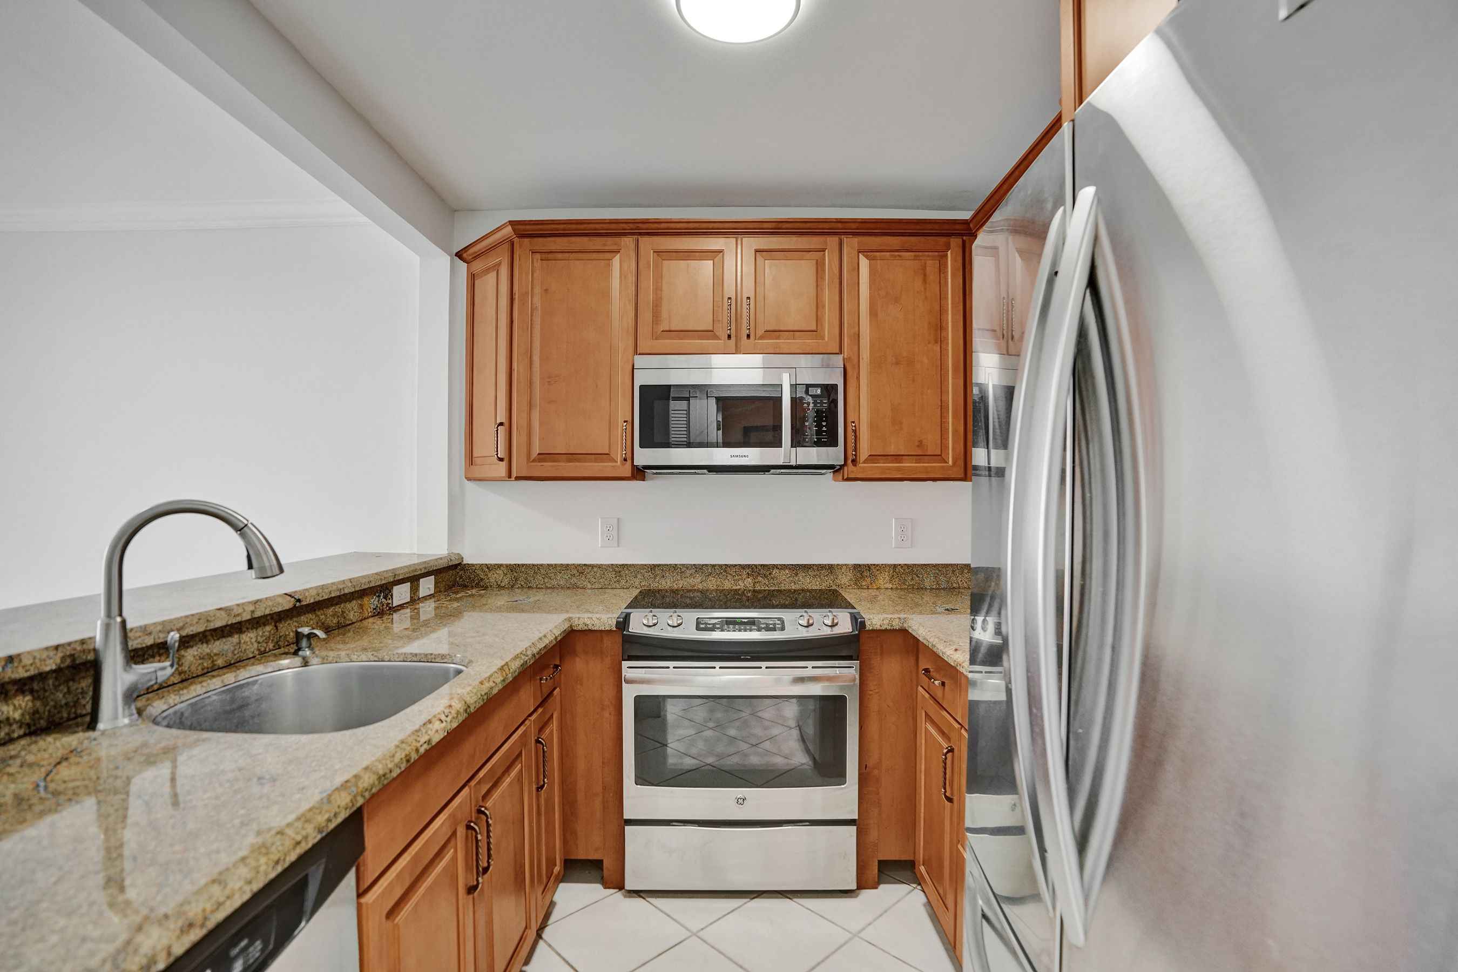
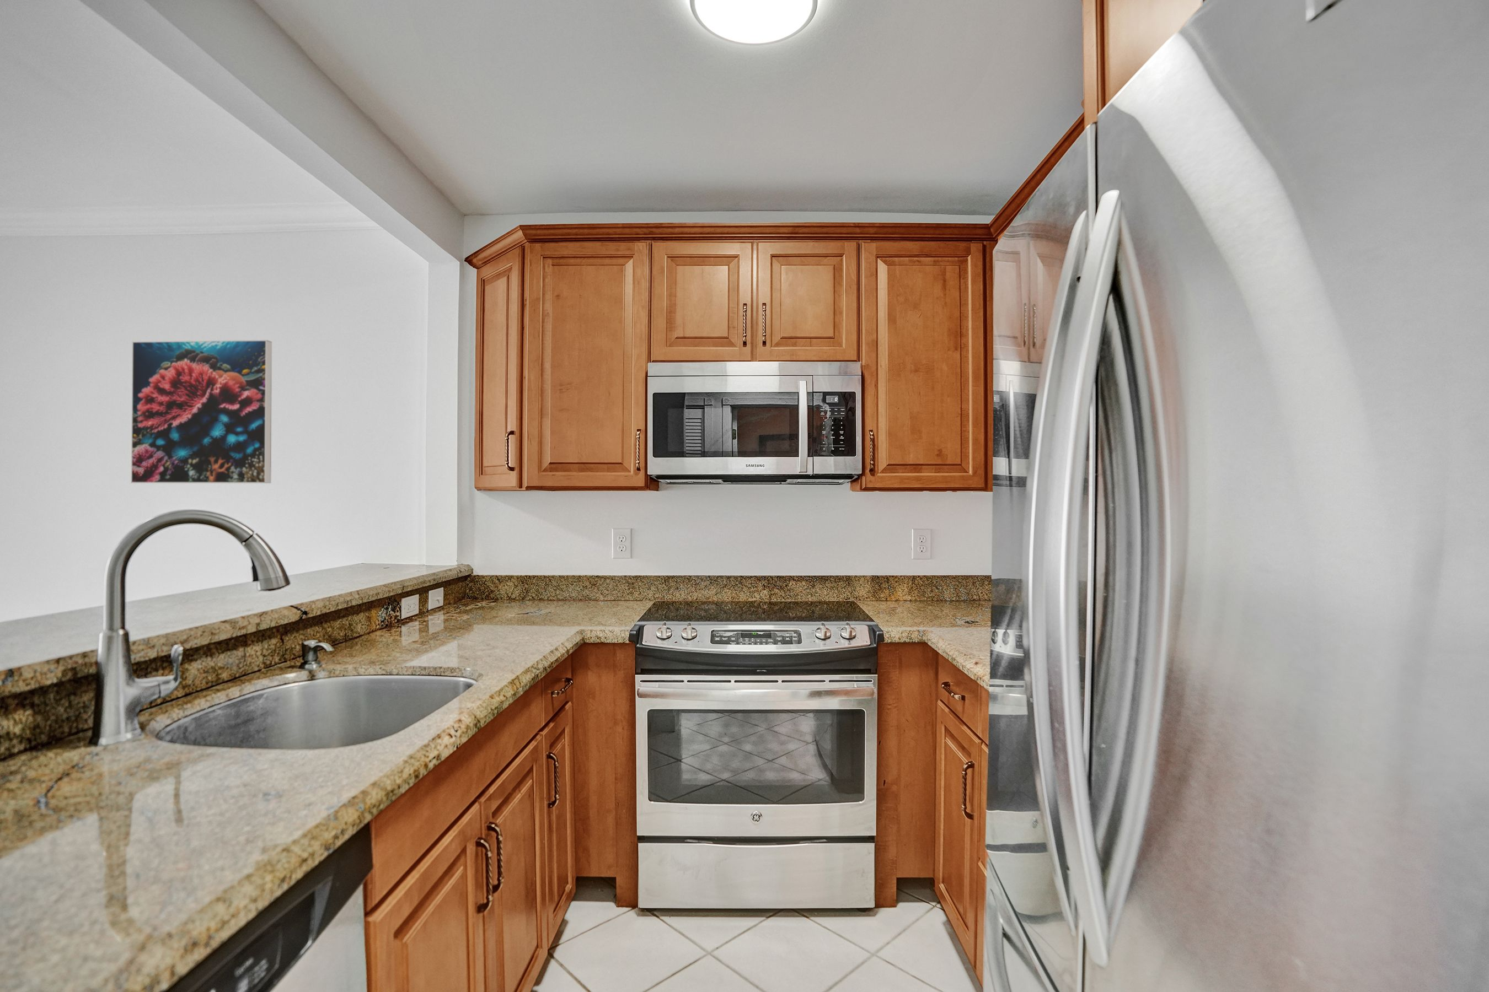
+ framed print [130,340,273,484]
